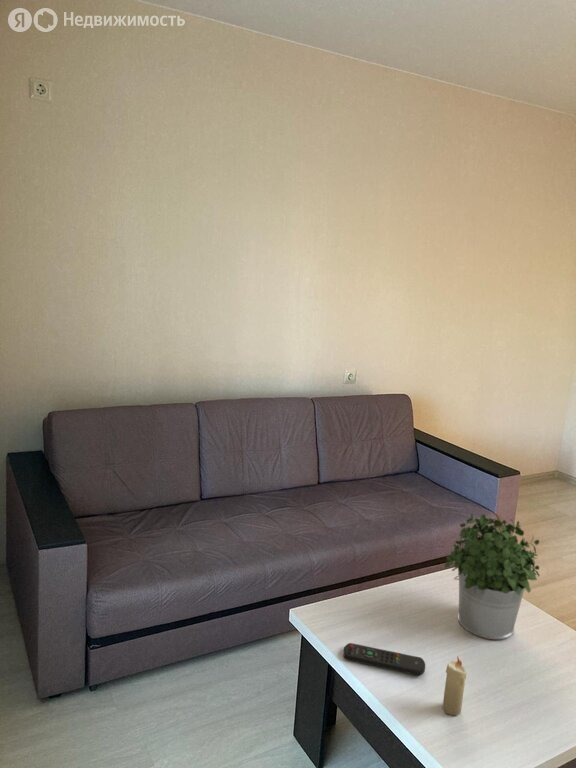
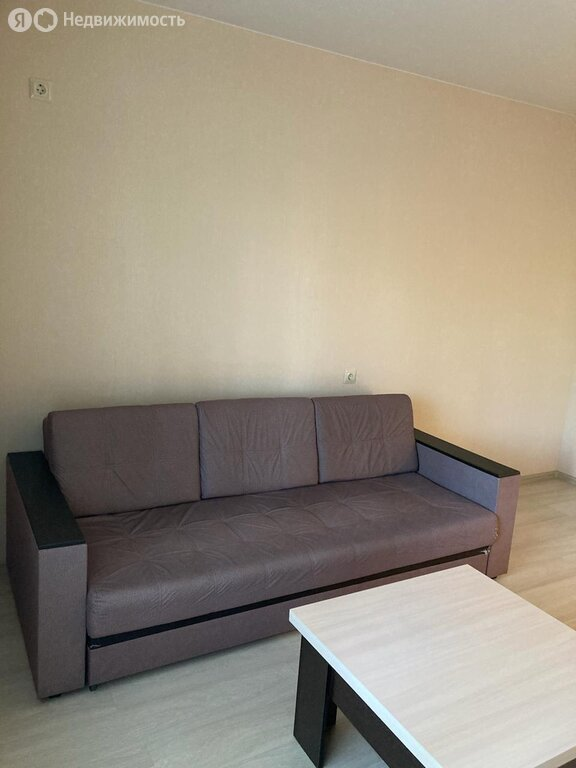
- potted plant [444,513,541,640]
- remote control [342,642,426,677]
- candle [442,656,467,716]
